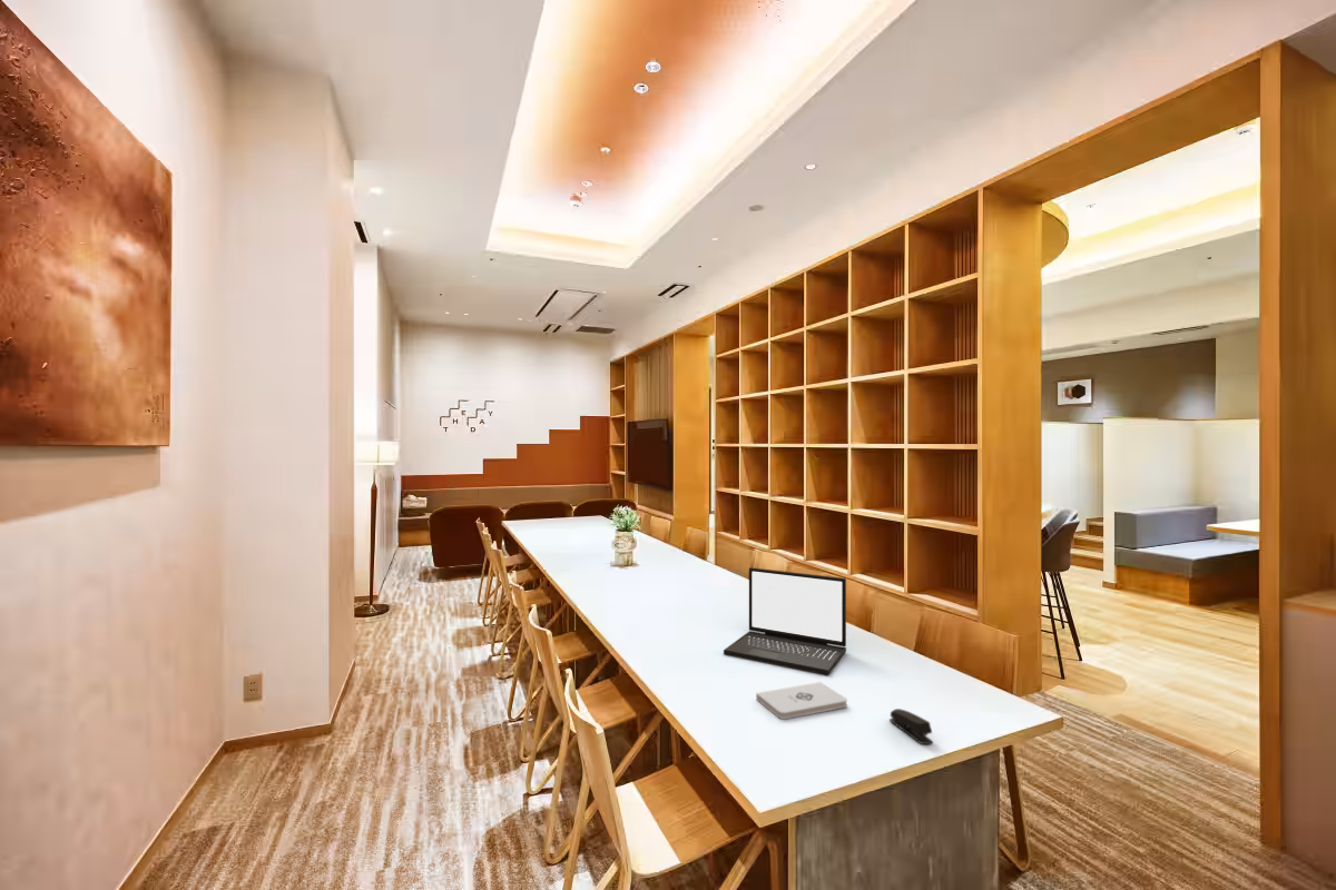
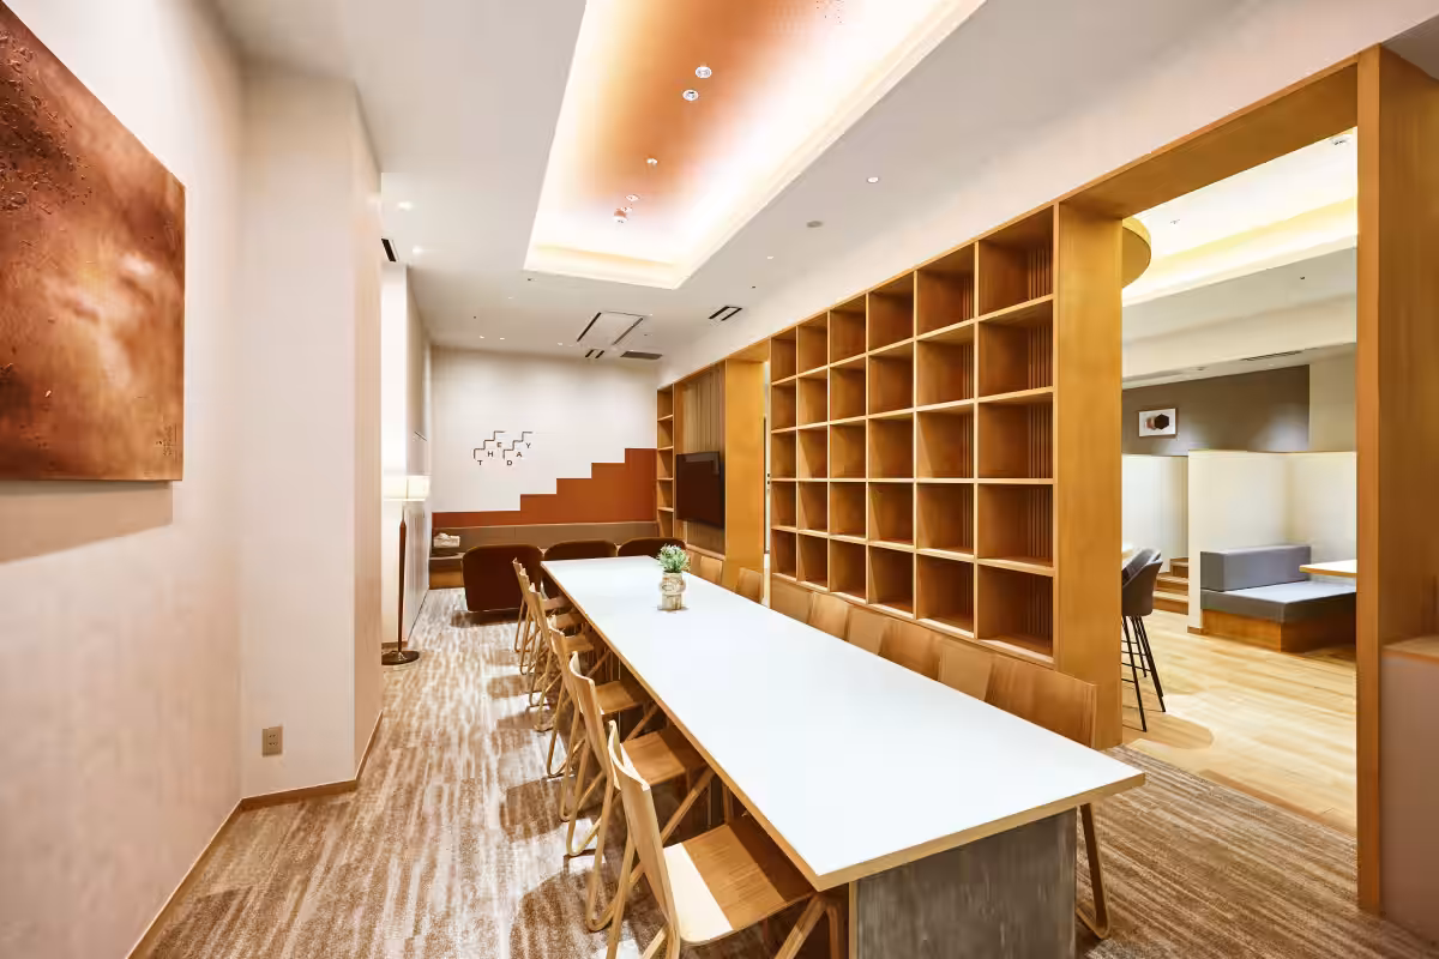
- laptop [723,566,847,676]
- notepad [755,681,848,720]
- stapler [888,708,934,745]
